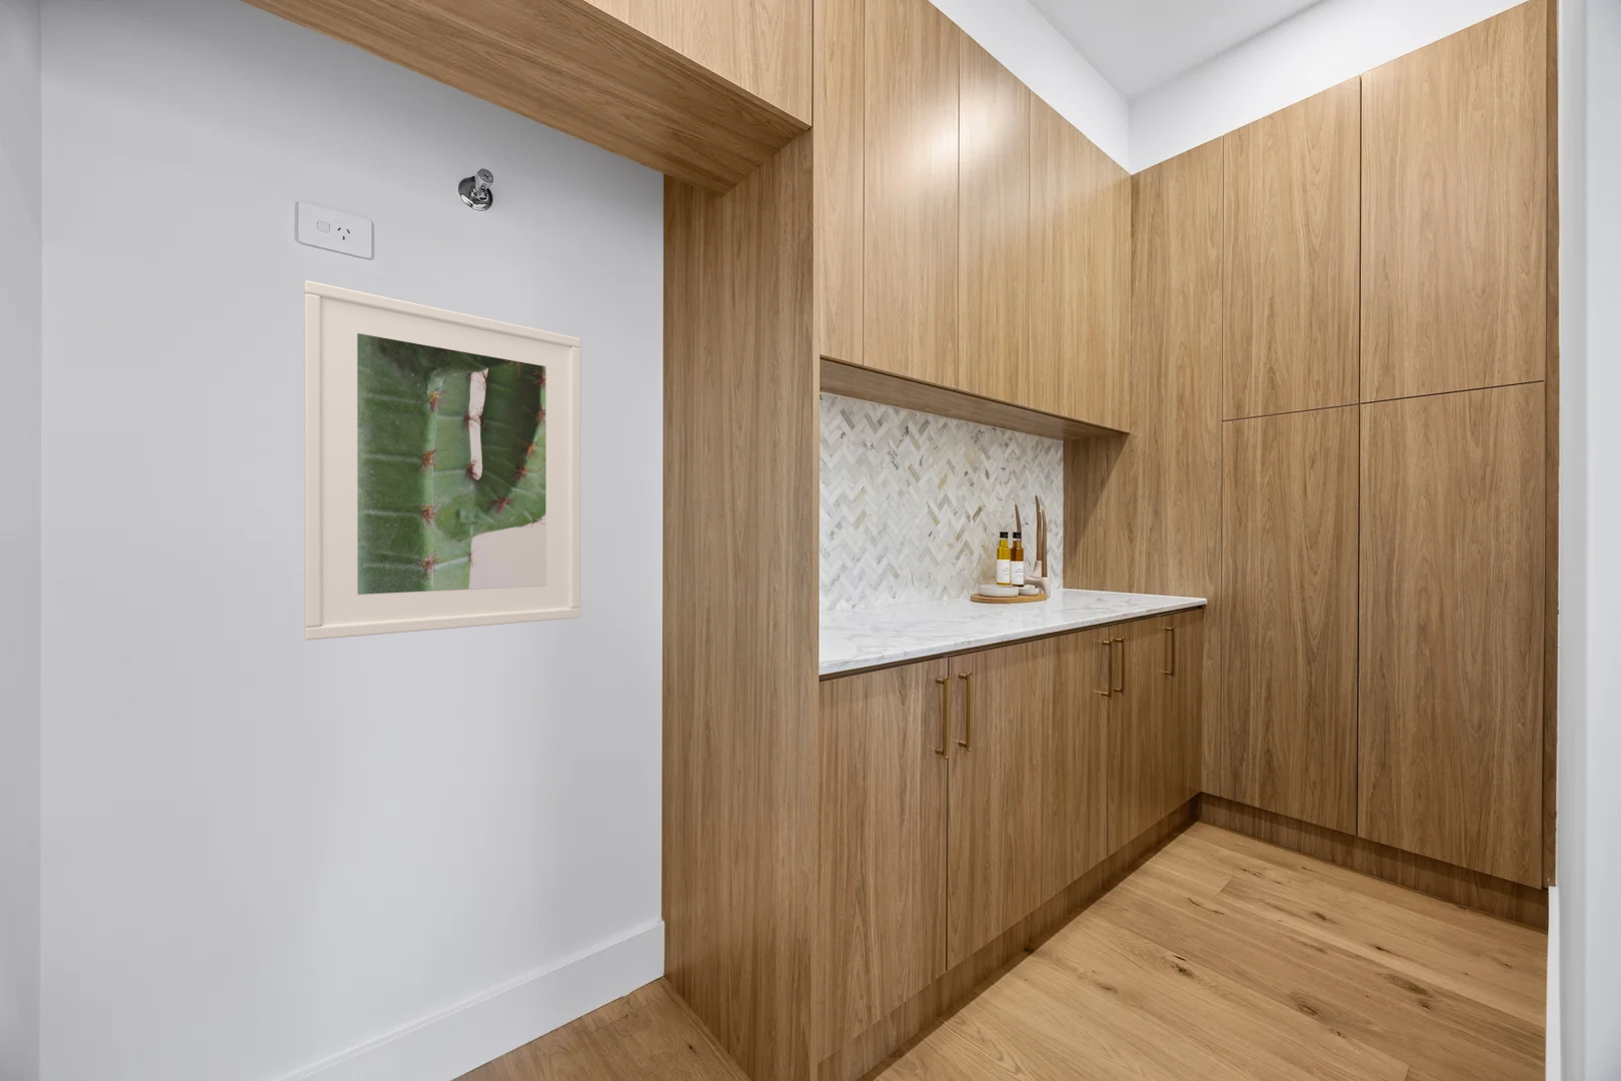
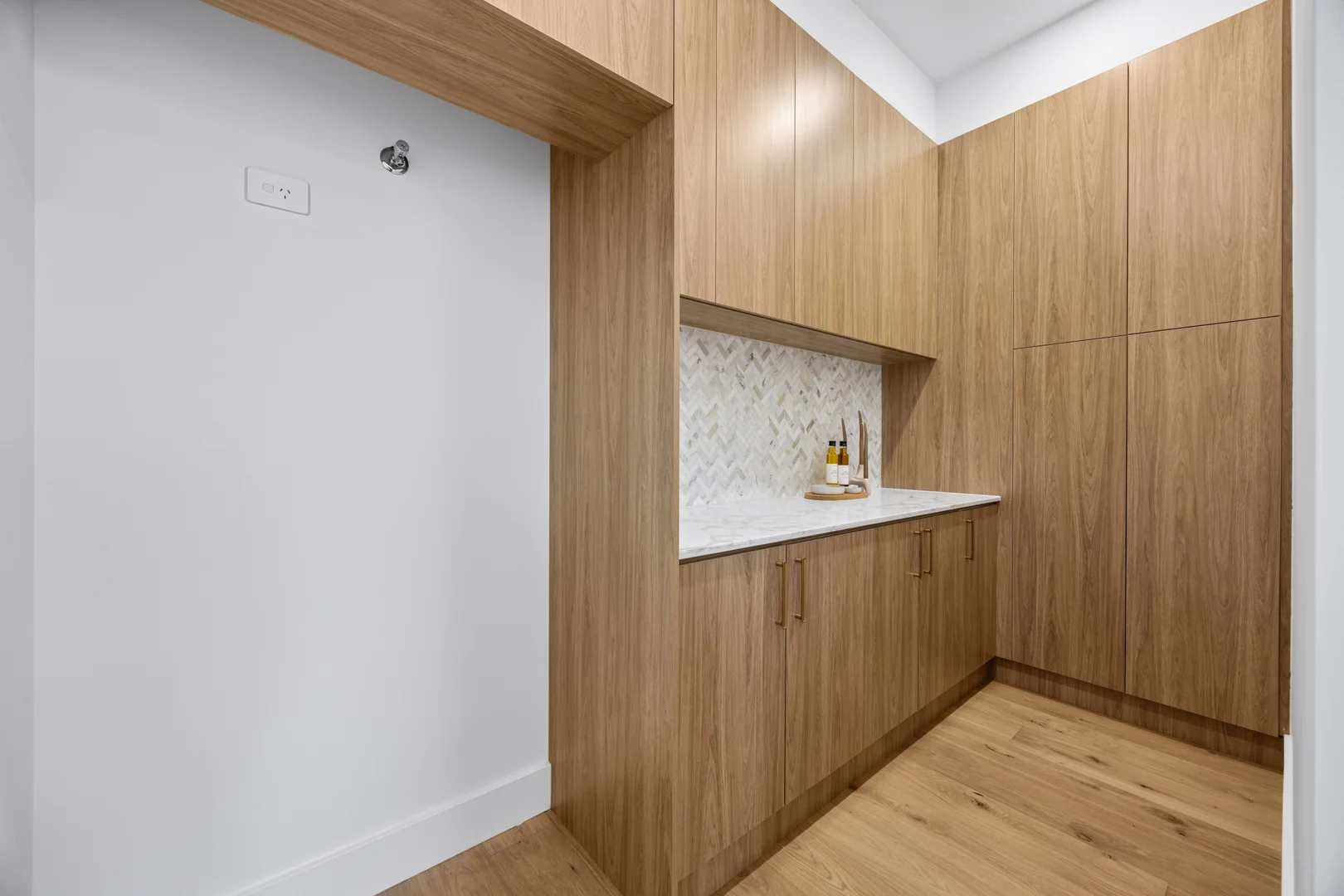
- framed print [303,279,581,642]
